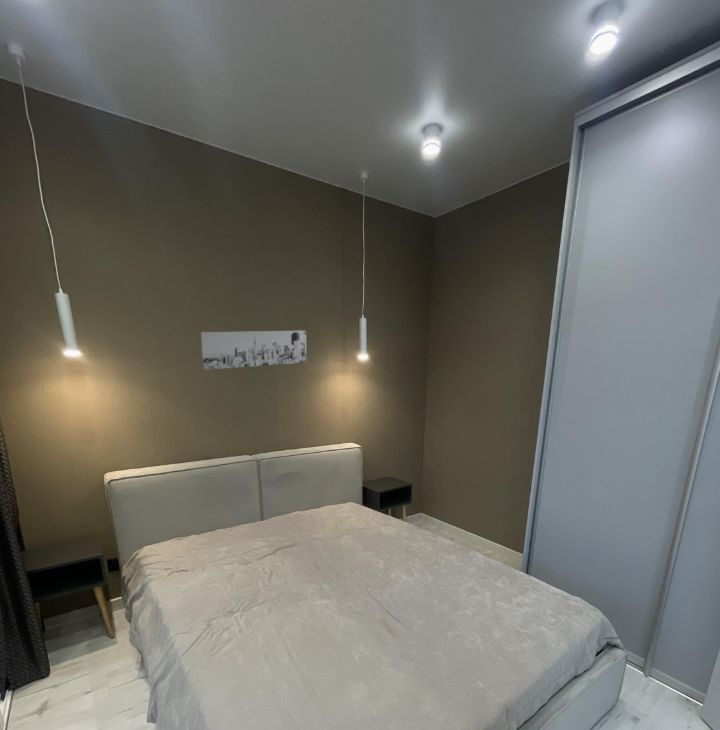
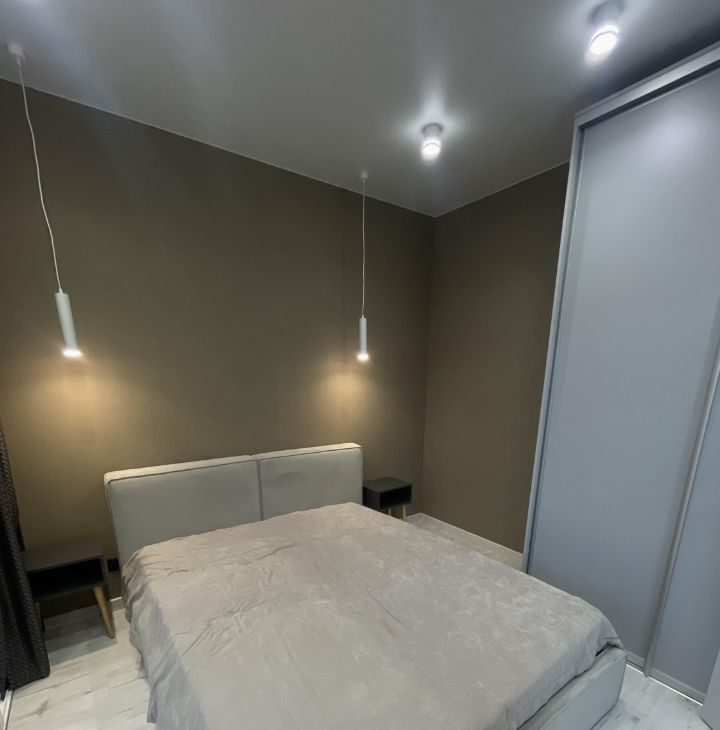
- wall art [200,329,308,371]
